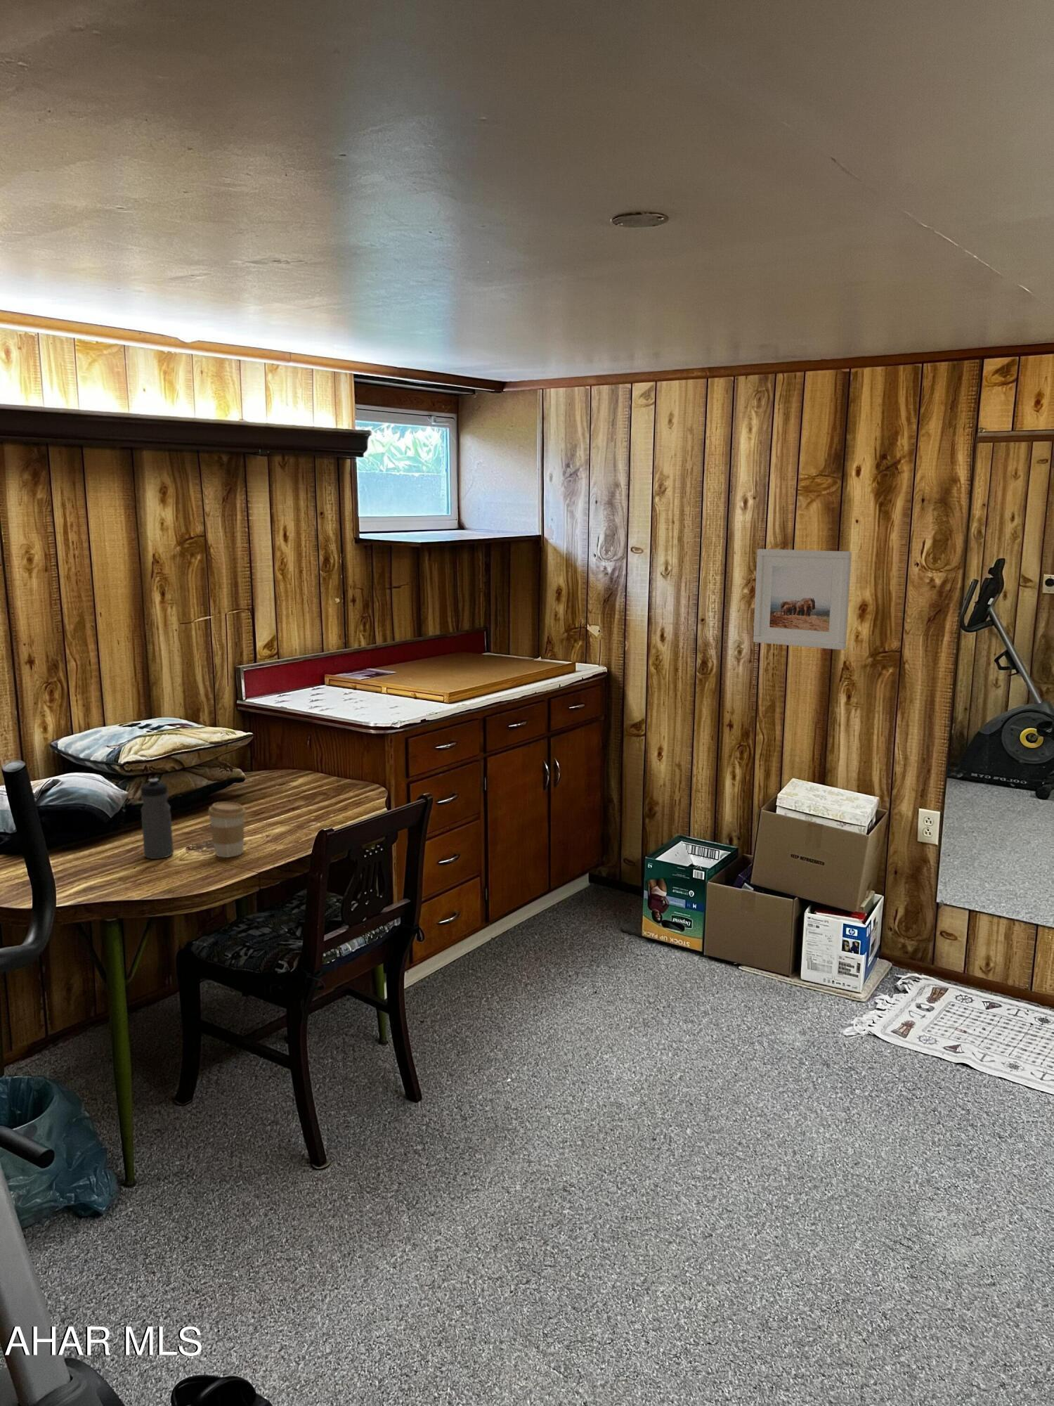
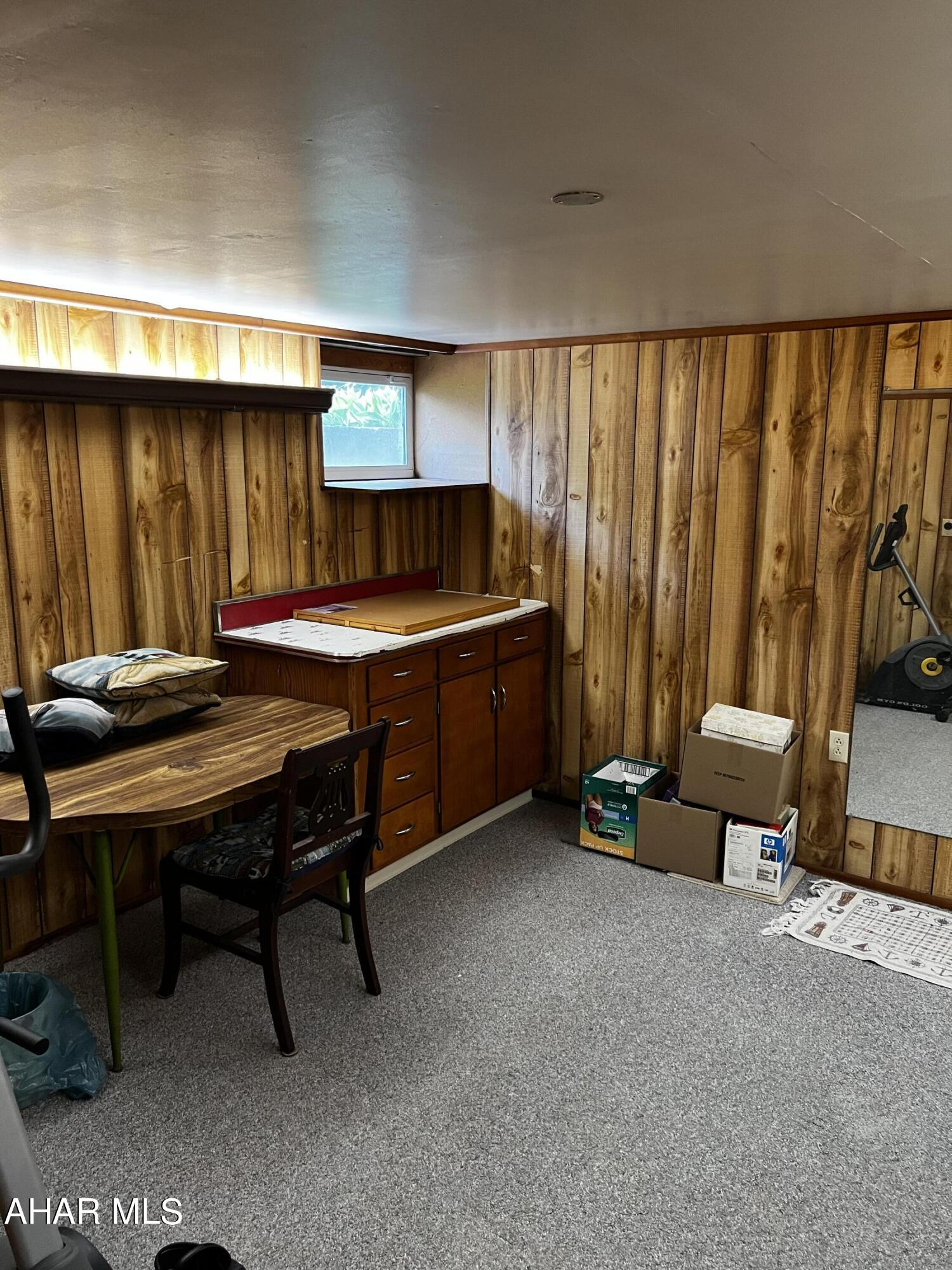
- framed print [753,548,852,650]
- coffee cup [207,802,247,858]
- water bottle [140,777,174,860]
